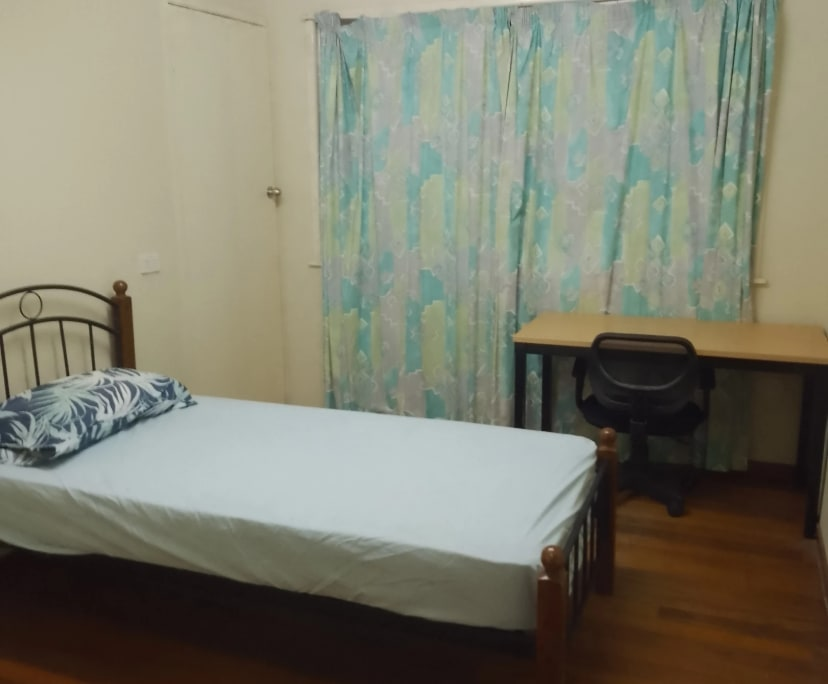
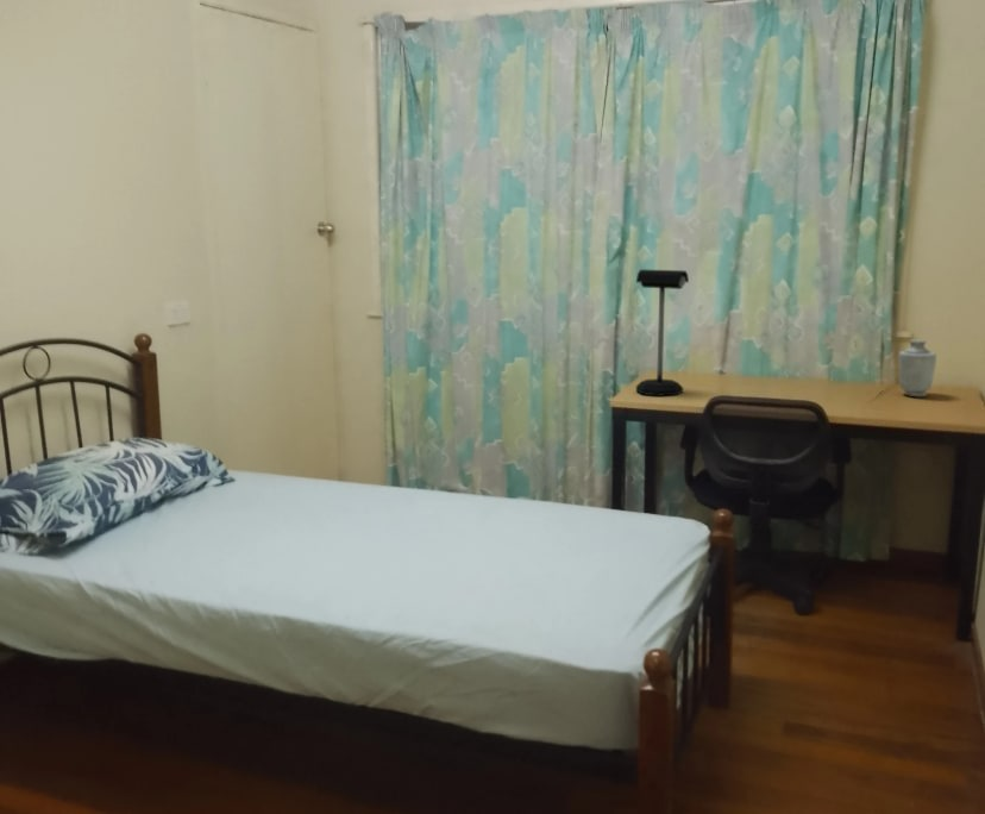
+ mailbox [635,268,690,397]
+ vase [898,339,937,397]
